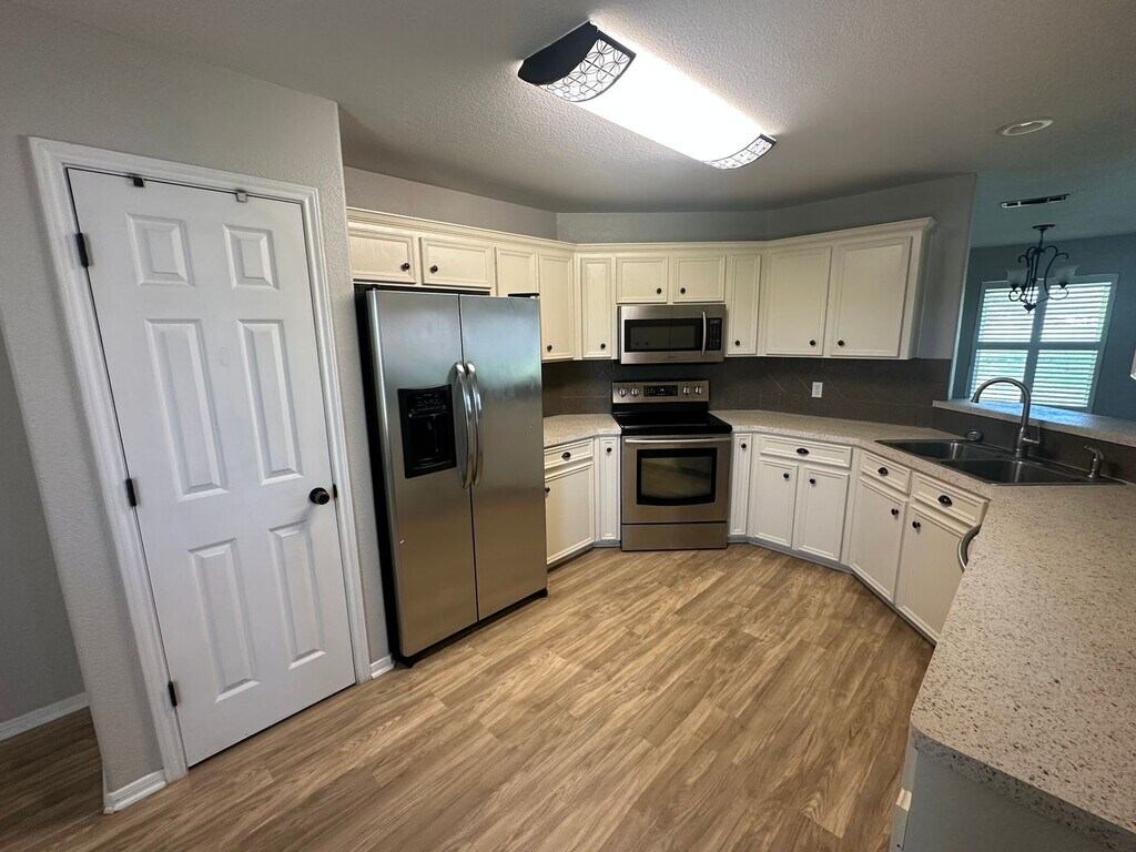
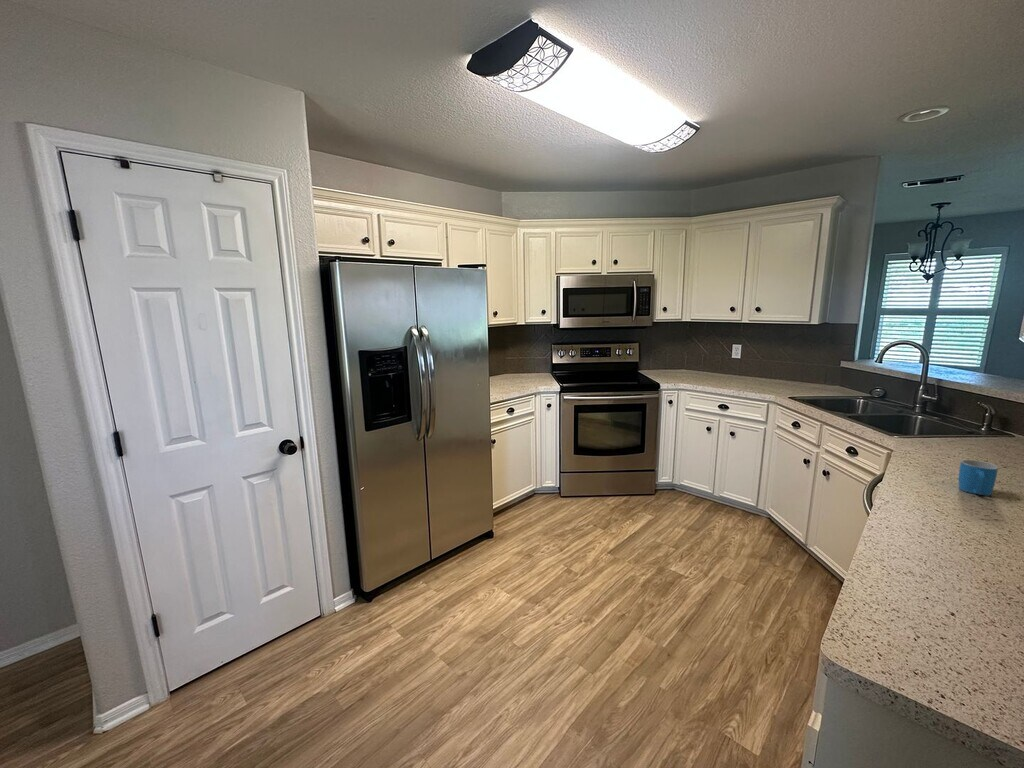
+ mug [958,458,999,497]
